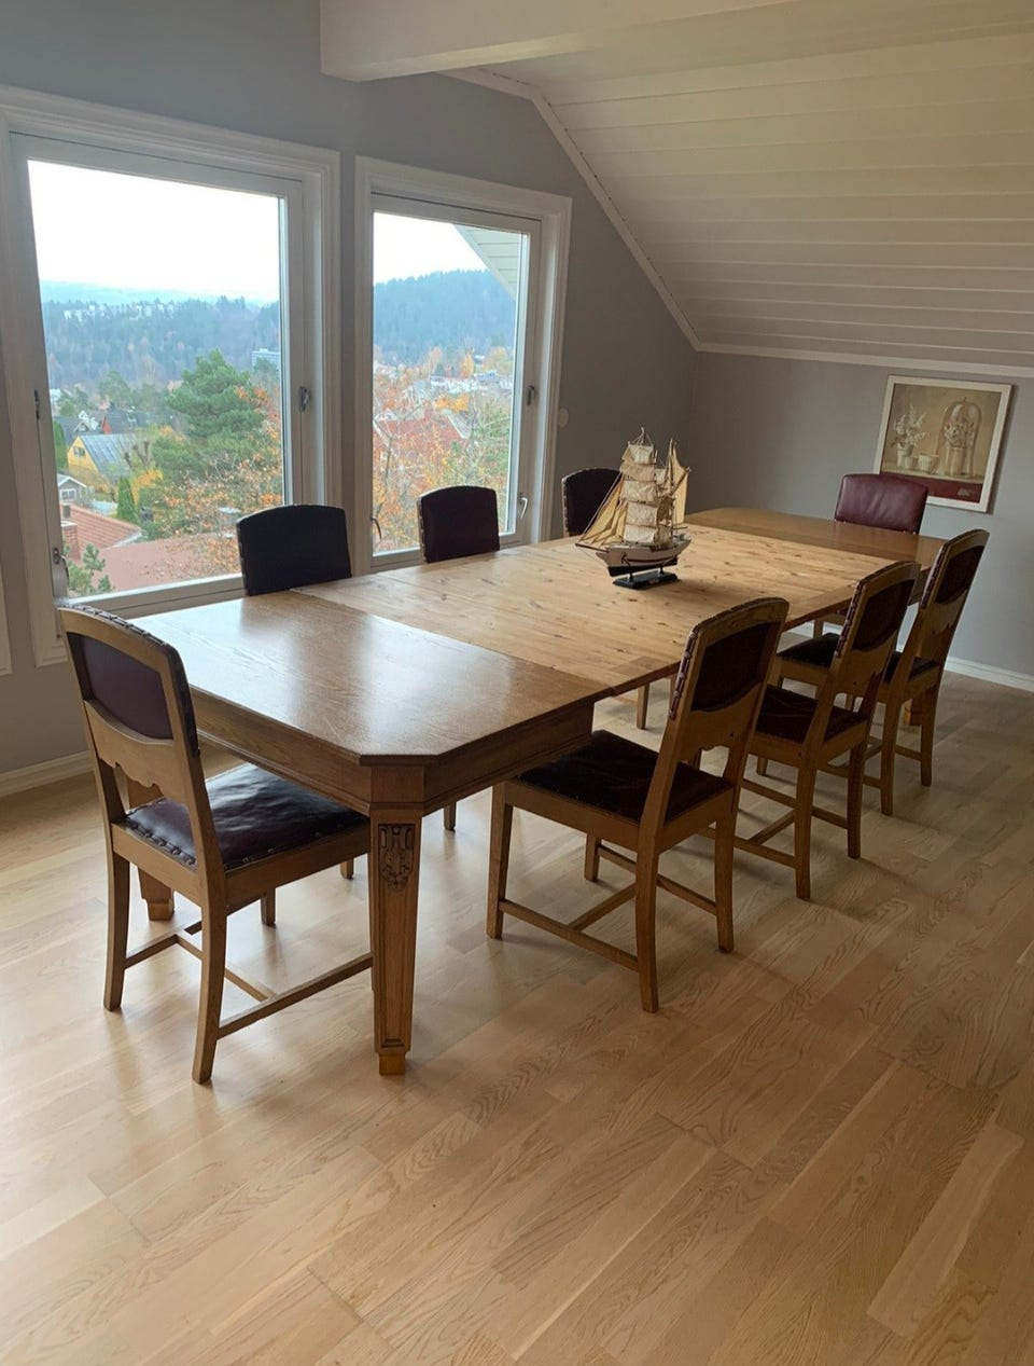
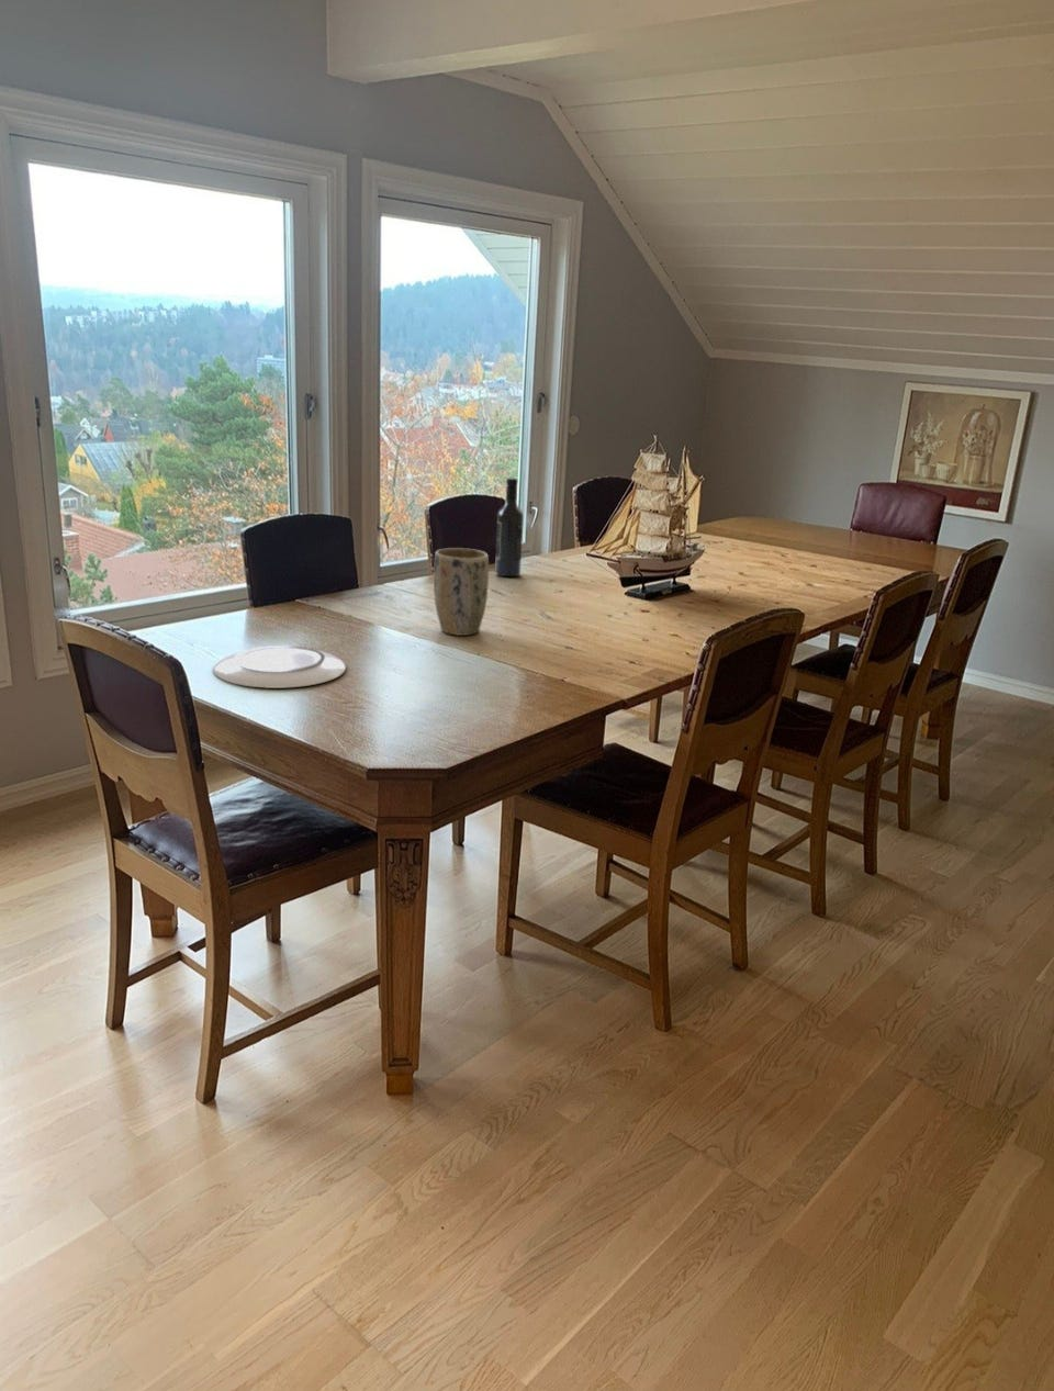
+ wine bottle [494,477,525,578]
+ plant pot [433,547,489,636]
+ plate [211,644,347,689]
